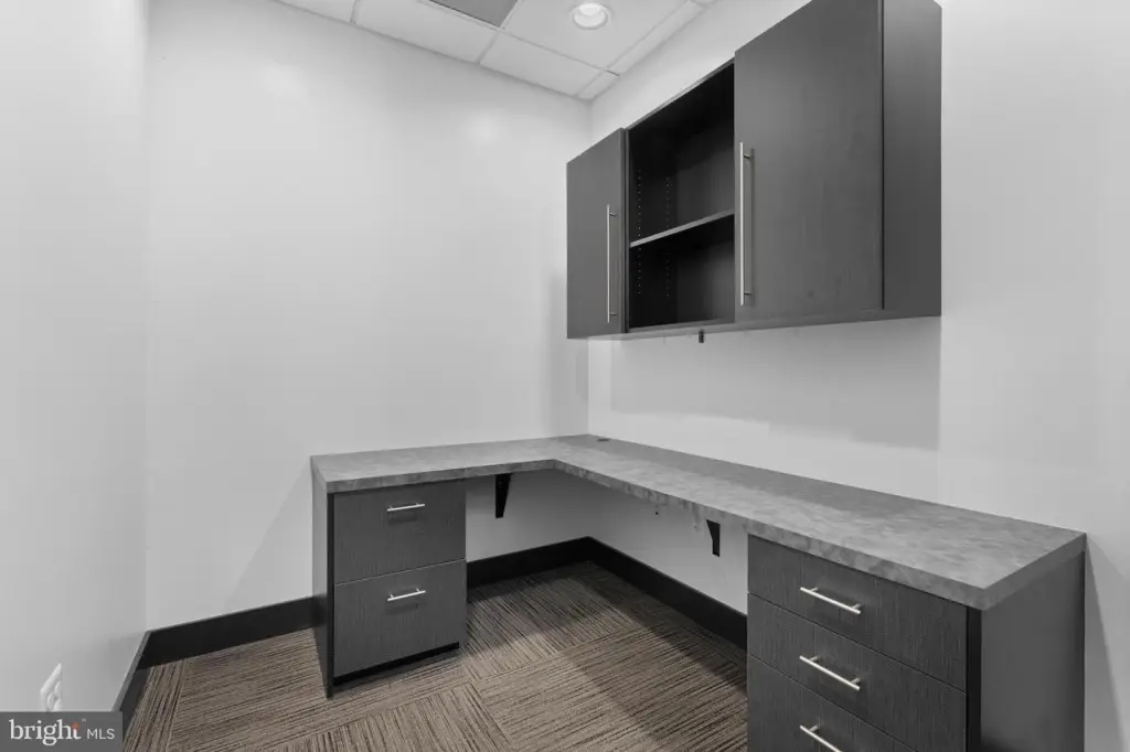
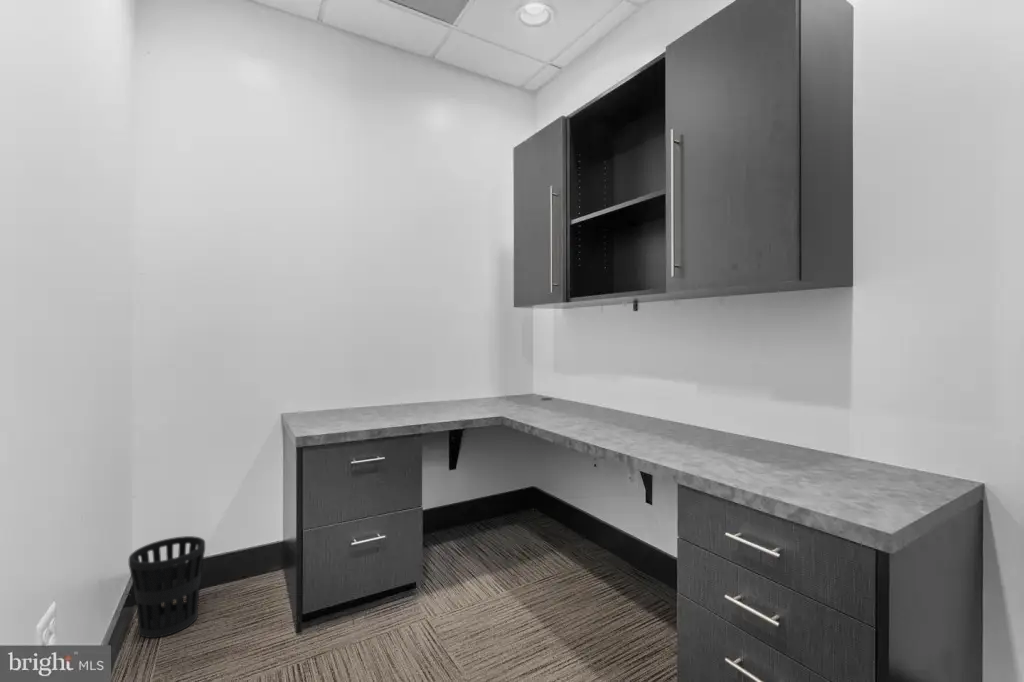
+ wastebasket [128,535,206,639]
